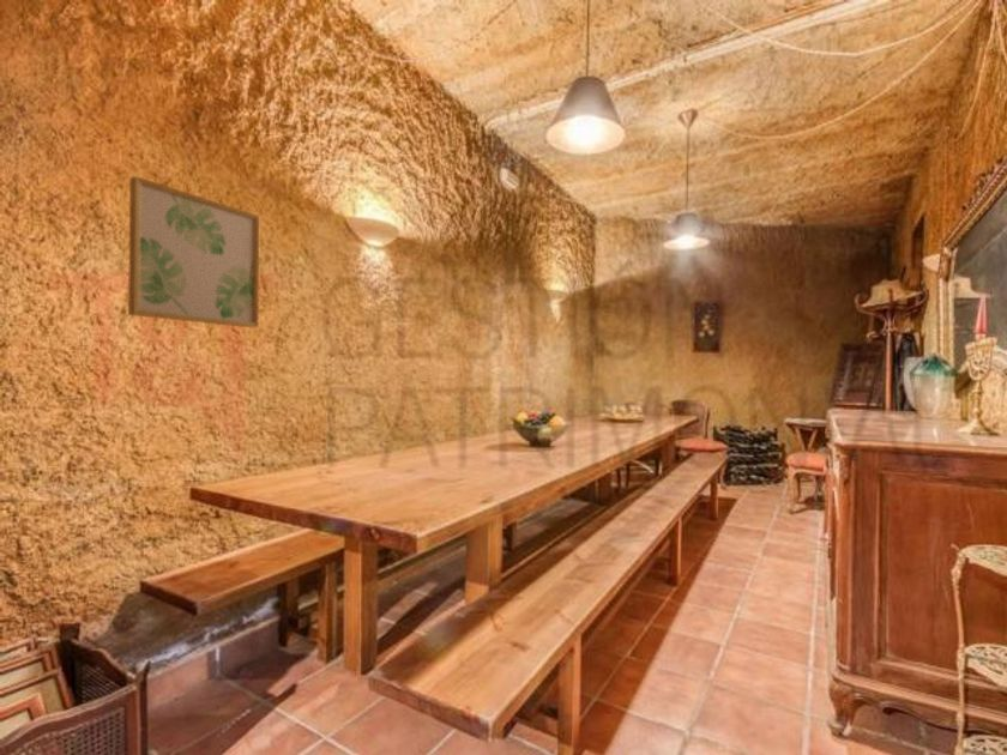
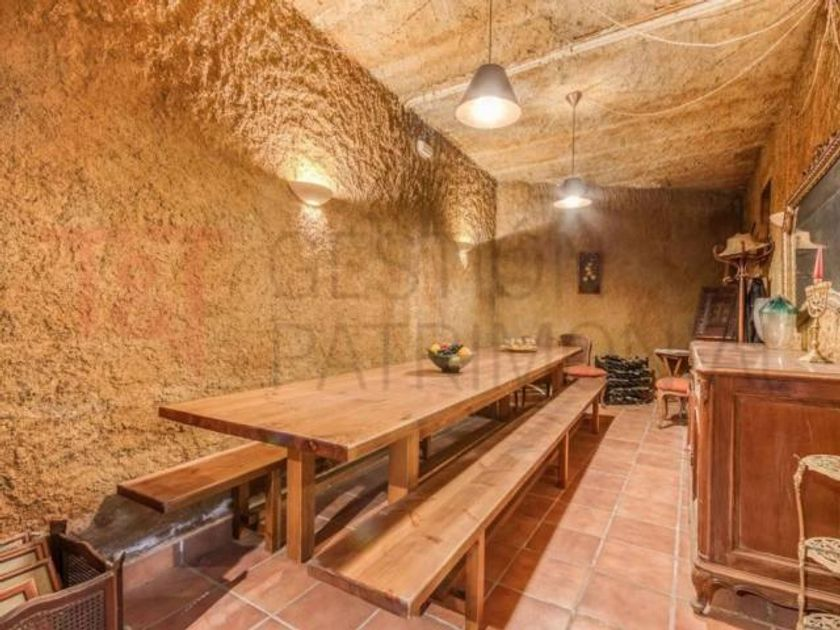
- wall art [127,175,260,328]
